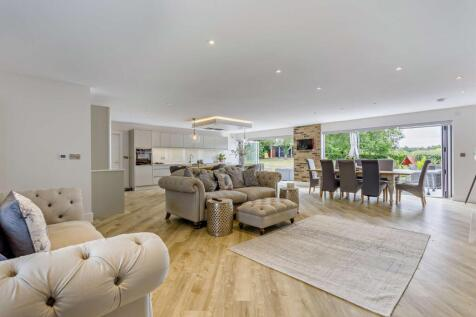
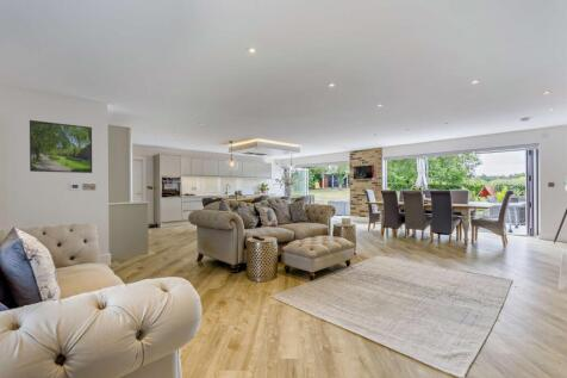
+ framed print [29,119,93,174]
